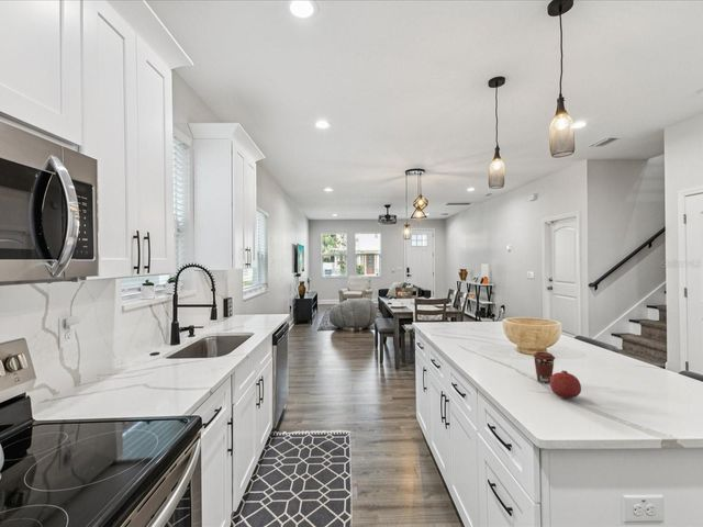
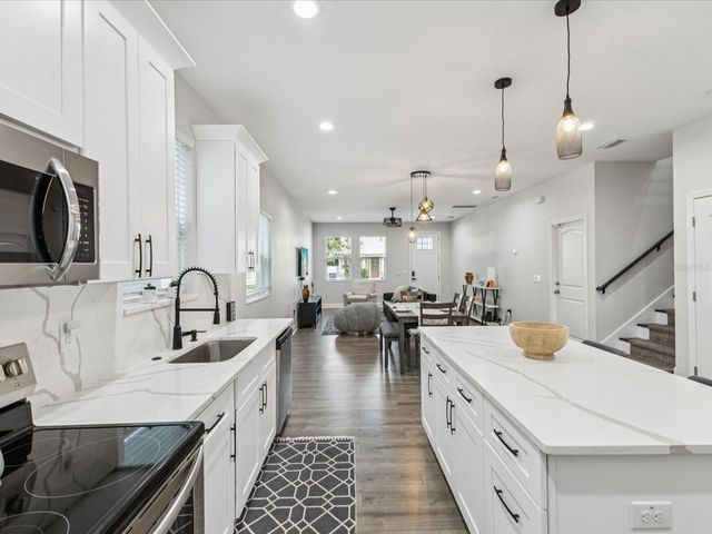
- coffee cup [532,351,556,384]
- fruit [549,369,582,400]
